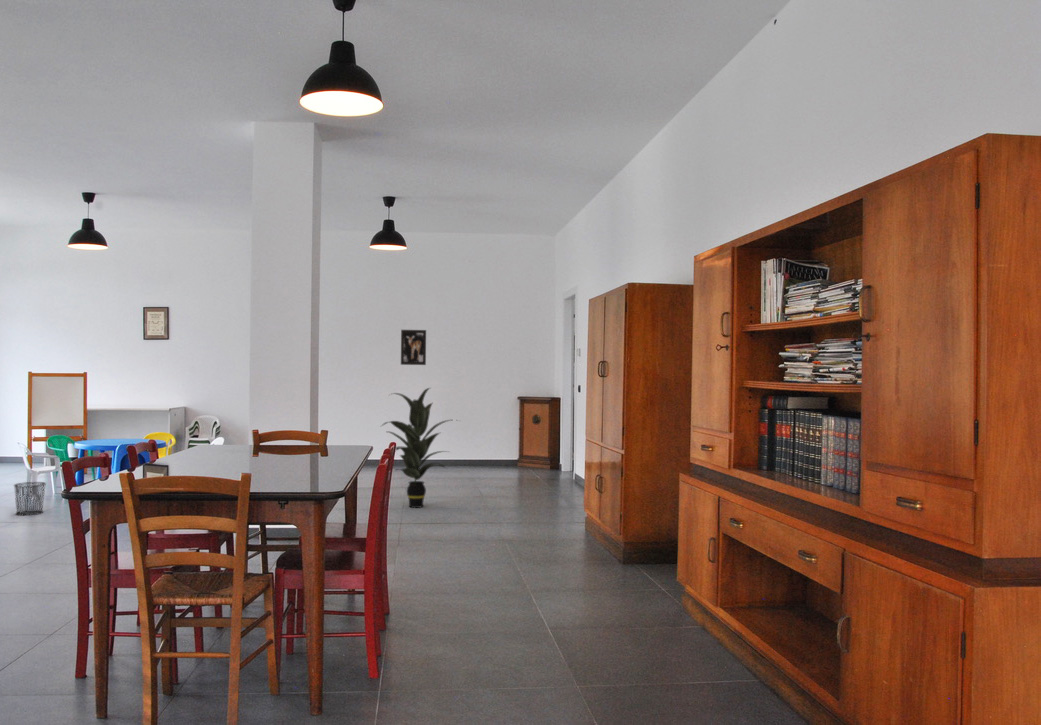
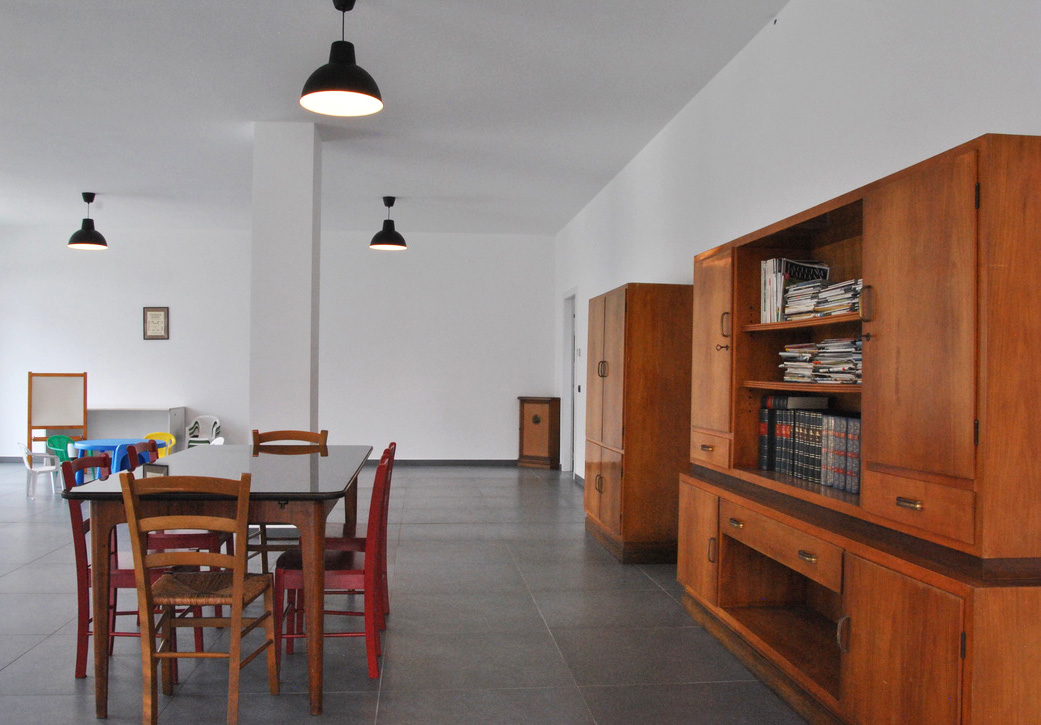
- indoor plant [380,387,460,509]
- wall art [400,329,427,366]
- waste bin [13,481,47,516]
